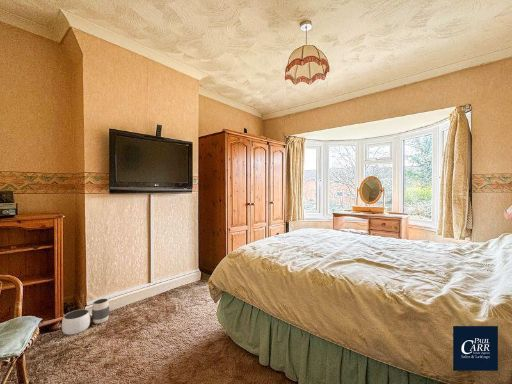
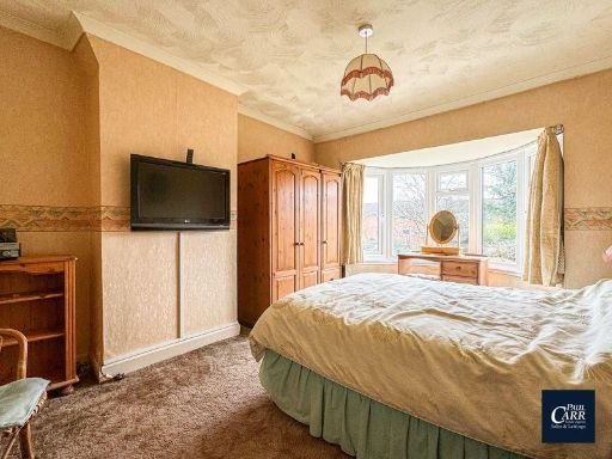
- waste basket [61,298,110,336]
